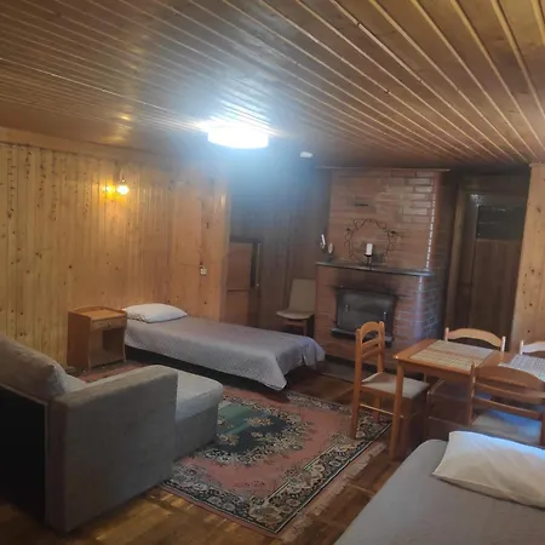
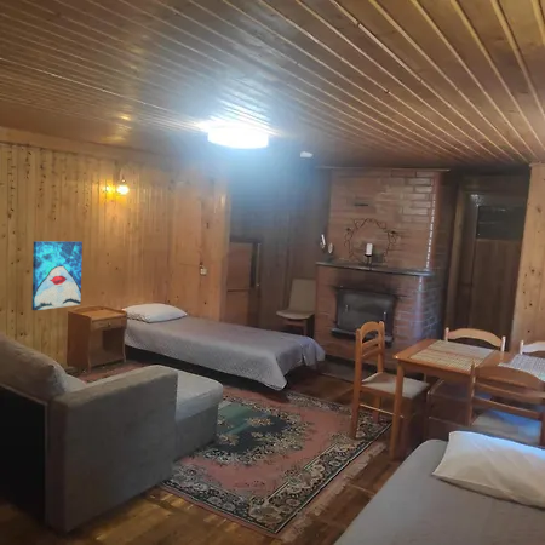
+ wall art [30,240,84,311]
